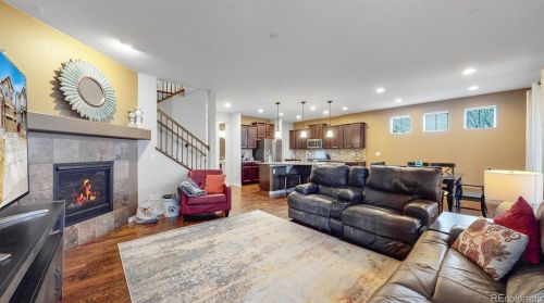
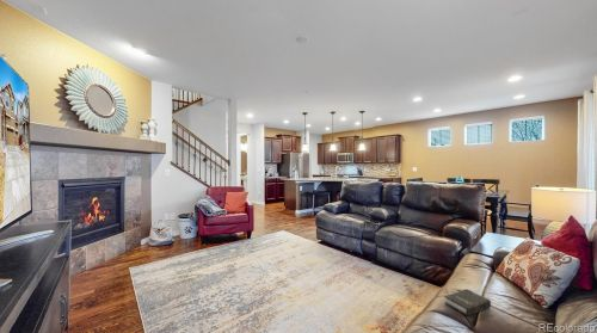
+ hardback book [443,288,492,317]
